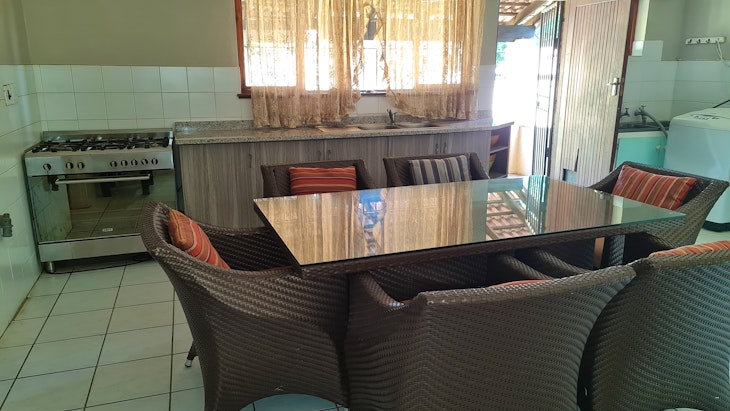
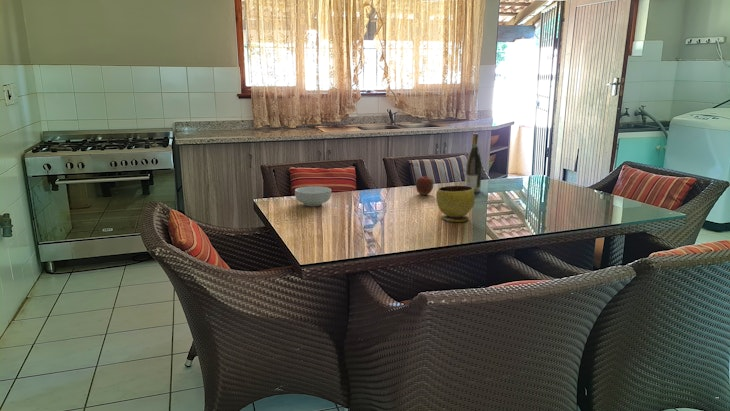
+ wine bottle [464,133,483,194]
+ cereal bowl [294,185,332,207]
+ apple [415,175,434,196]
+ bowl [435,185,476,223]
